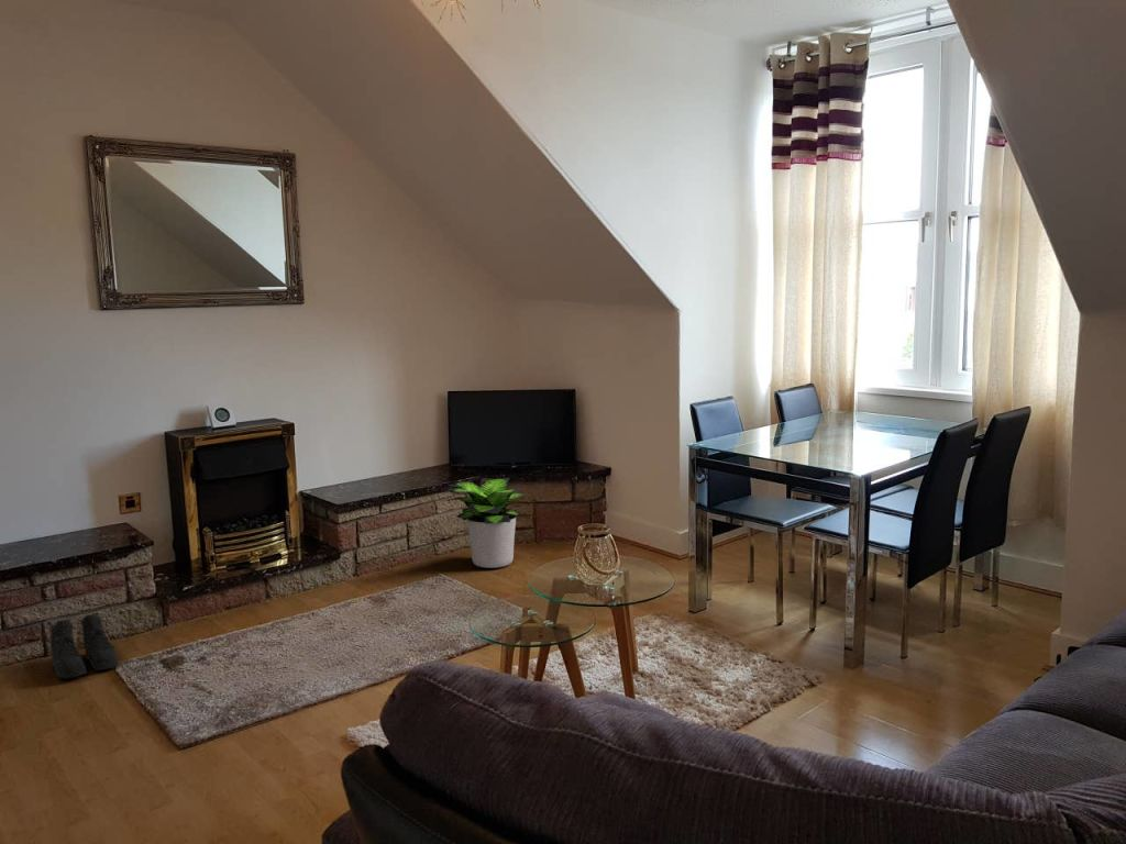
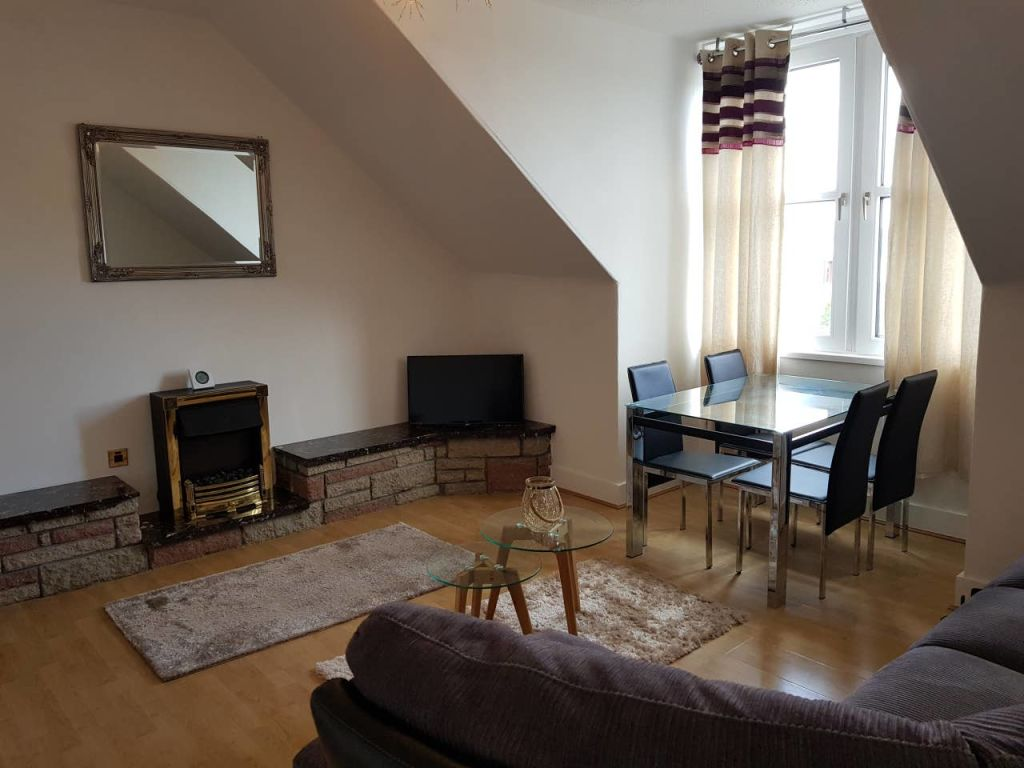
- potted plant [446,477,534,569]
- boots [49,612,119,680]
